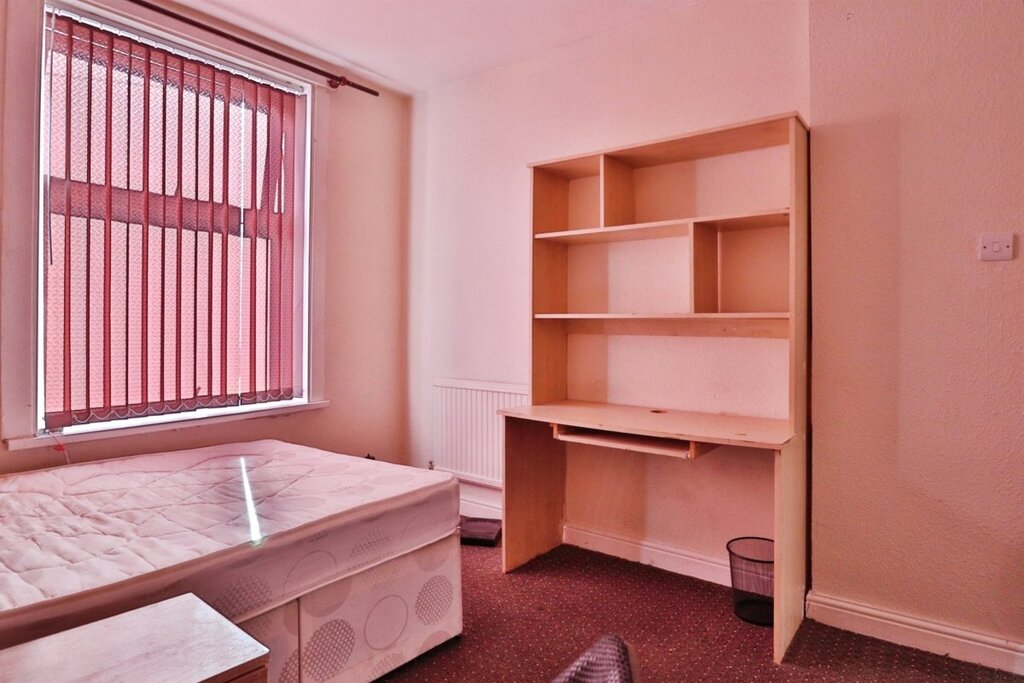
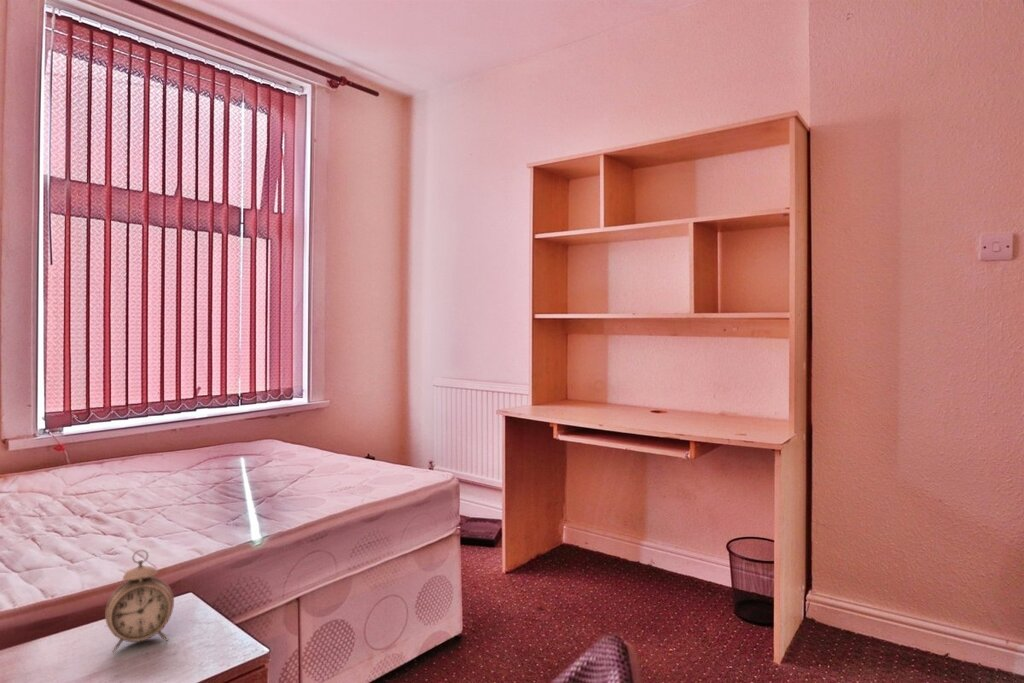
+ alarm clock [104,549,175,654]
